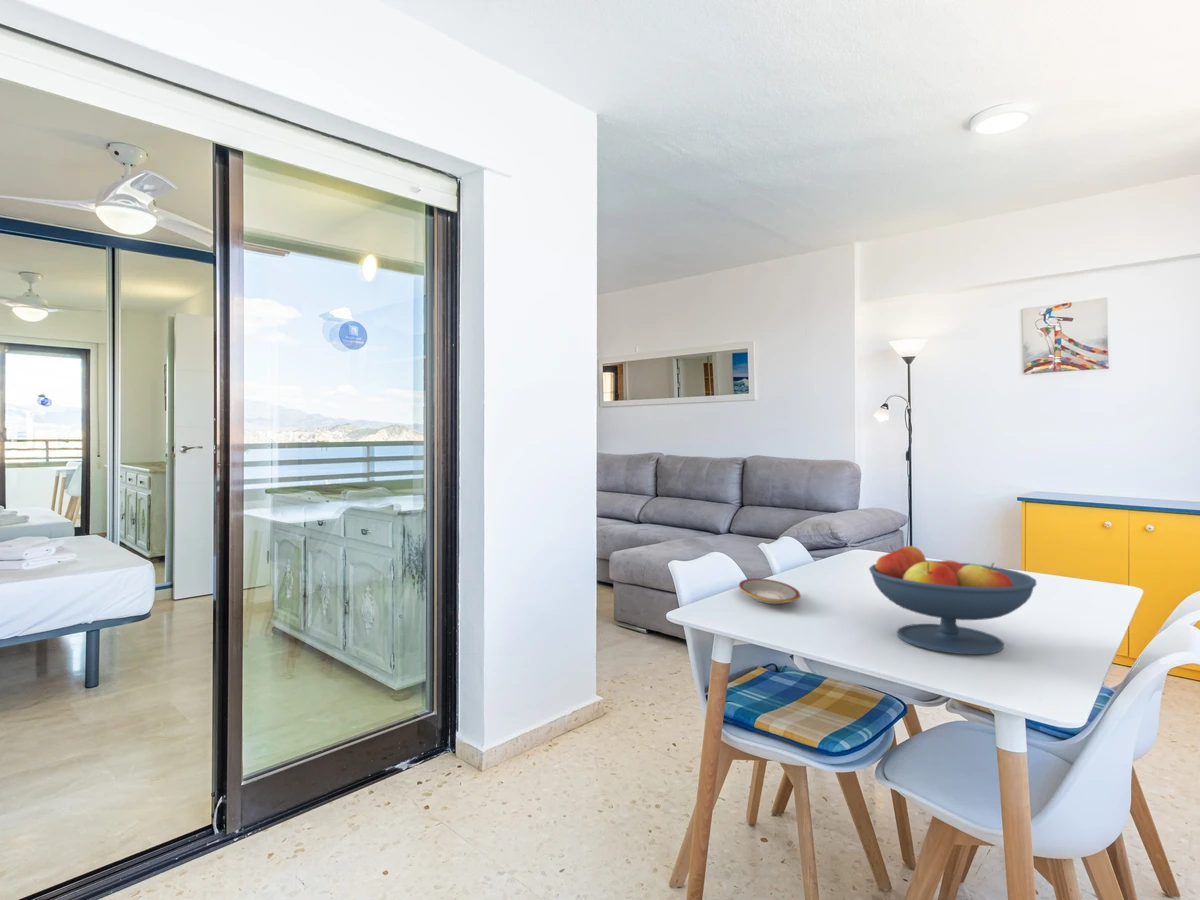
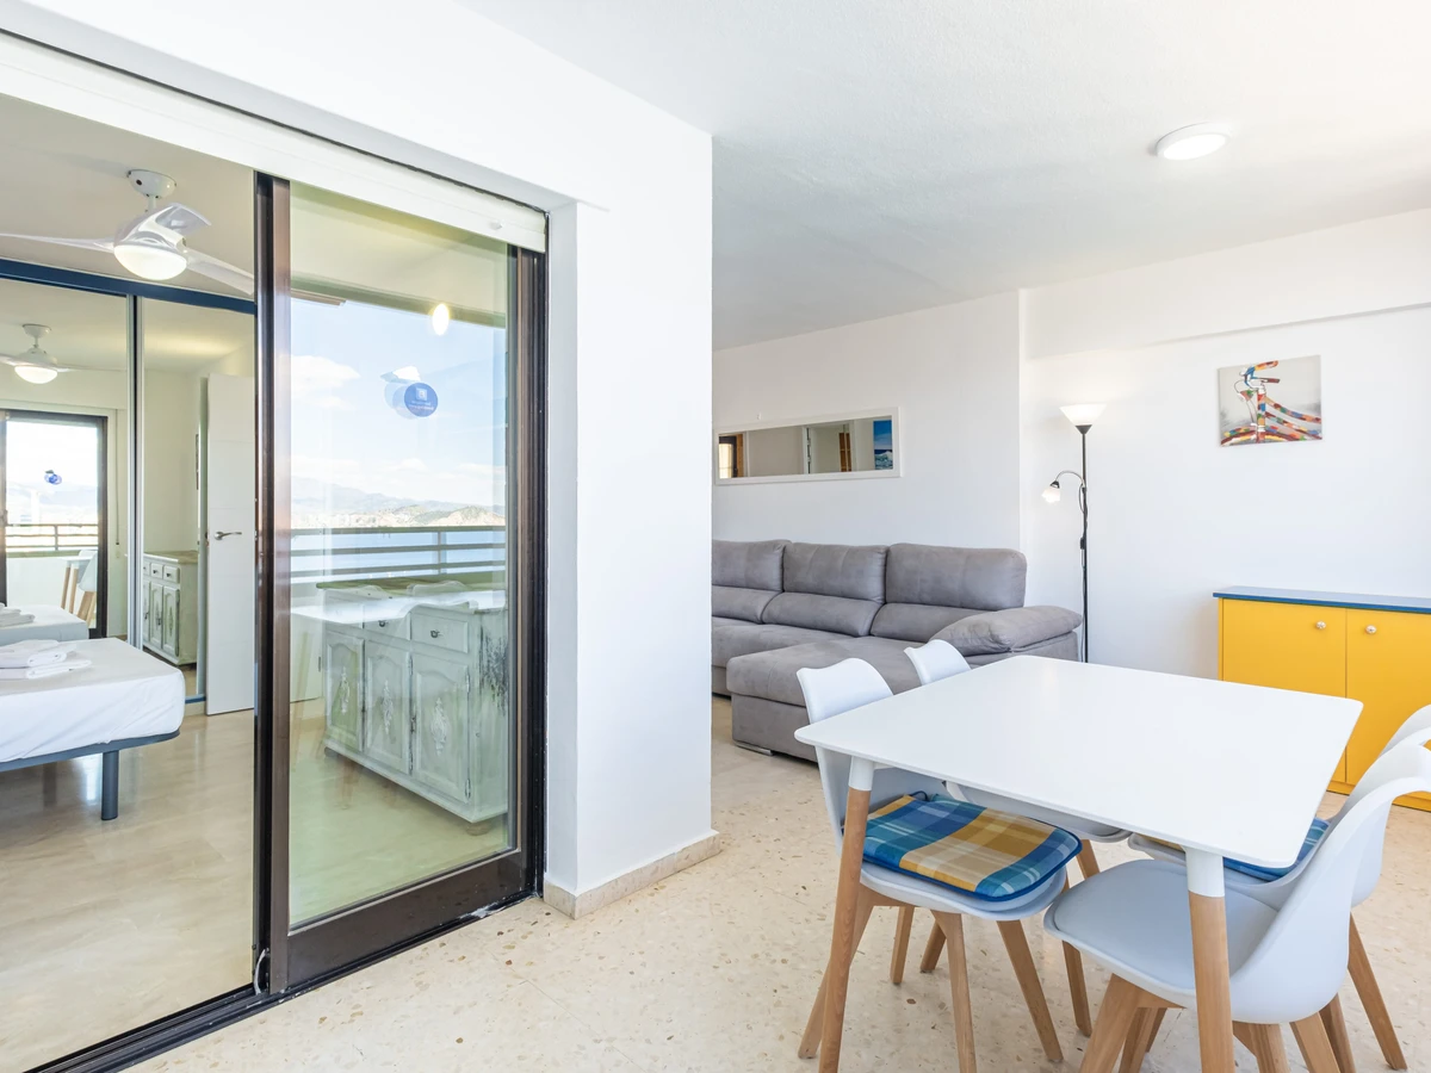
- fruit bowl [868,544,1037,655]
- plate [738,577,801,605]
